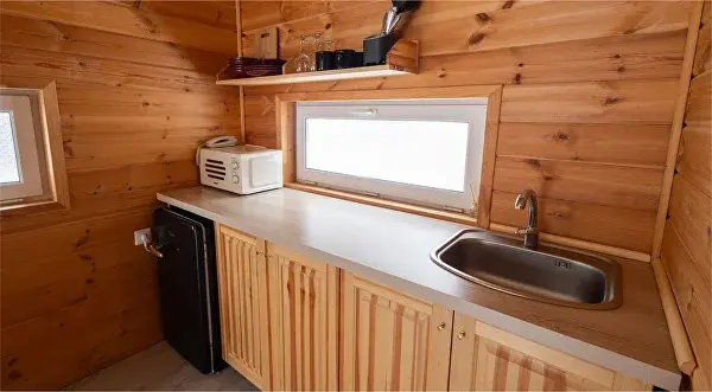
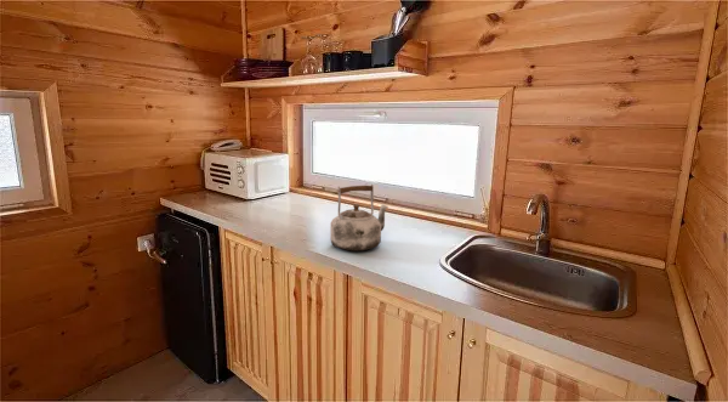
+ kettle [329,183,389,253]
